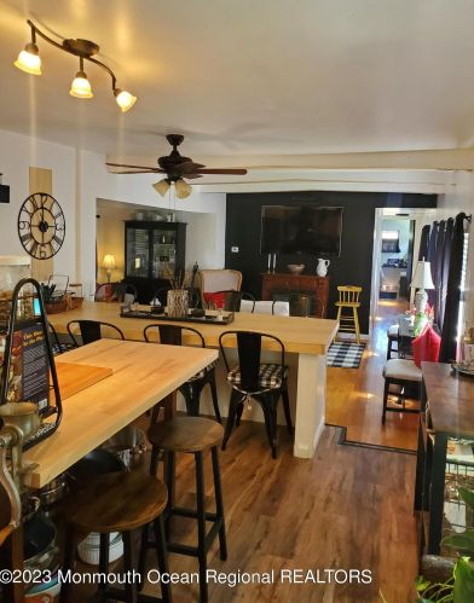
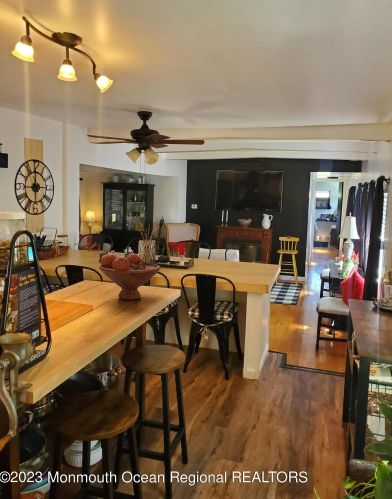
+ fruit bowl [98,252,161,301]
